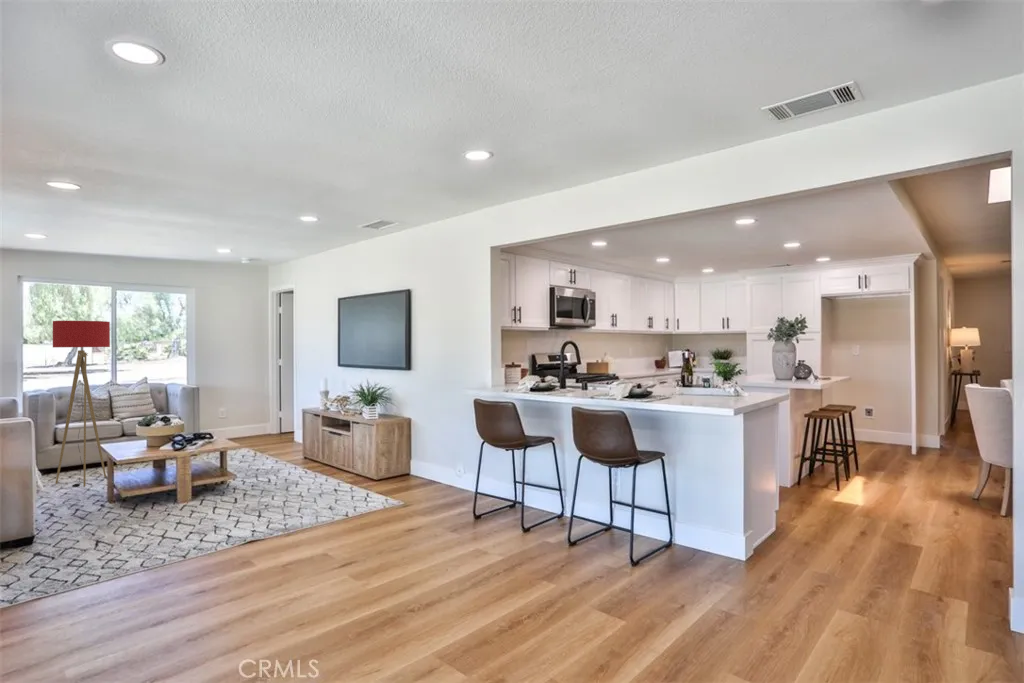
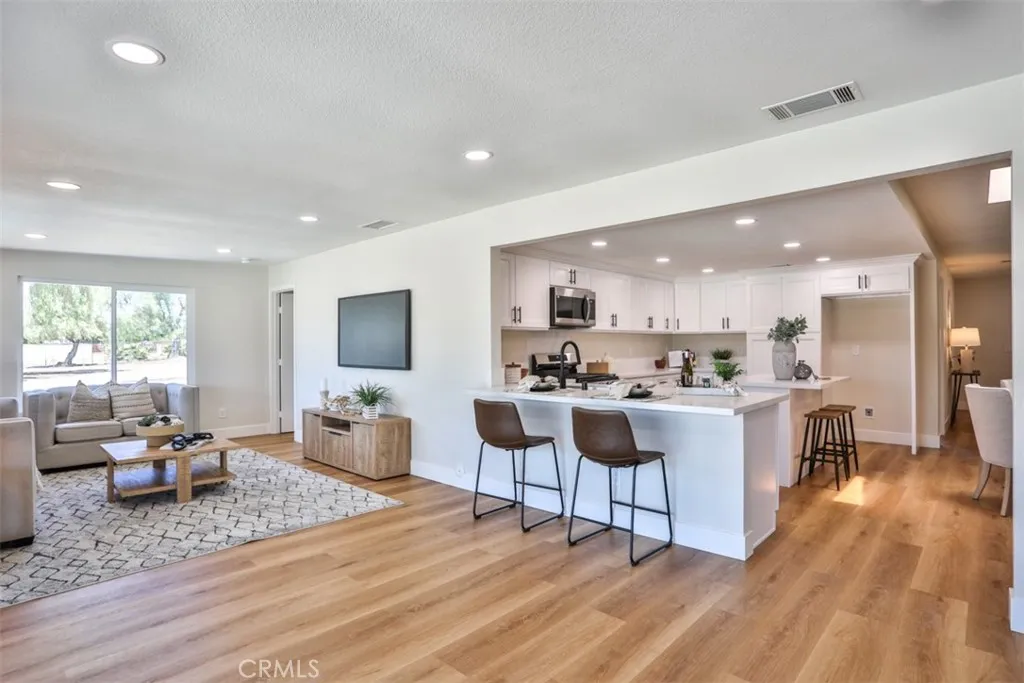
- floor lamp [52,320,111,488]
